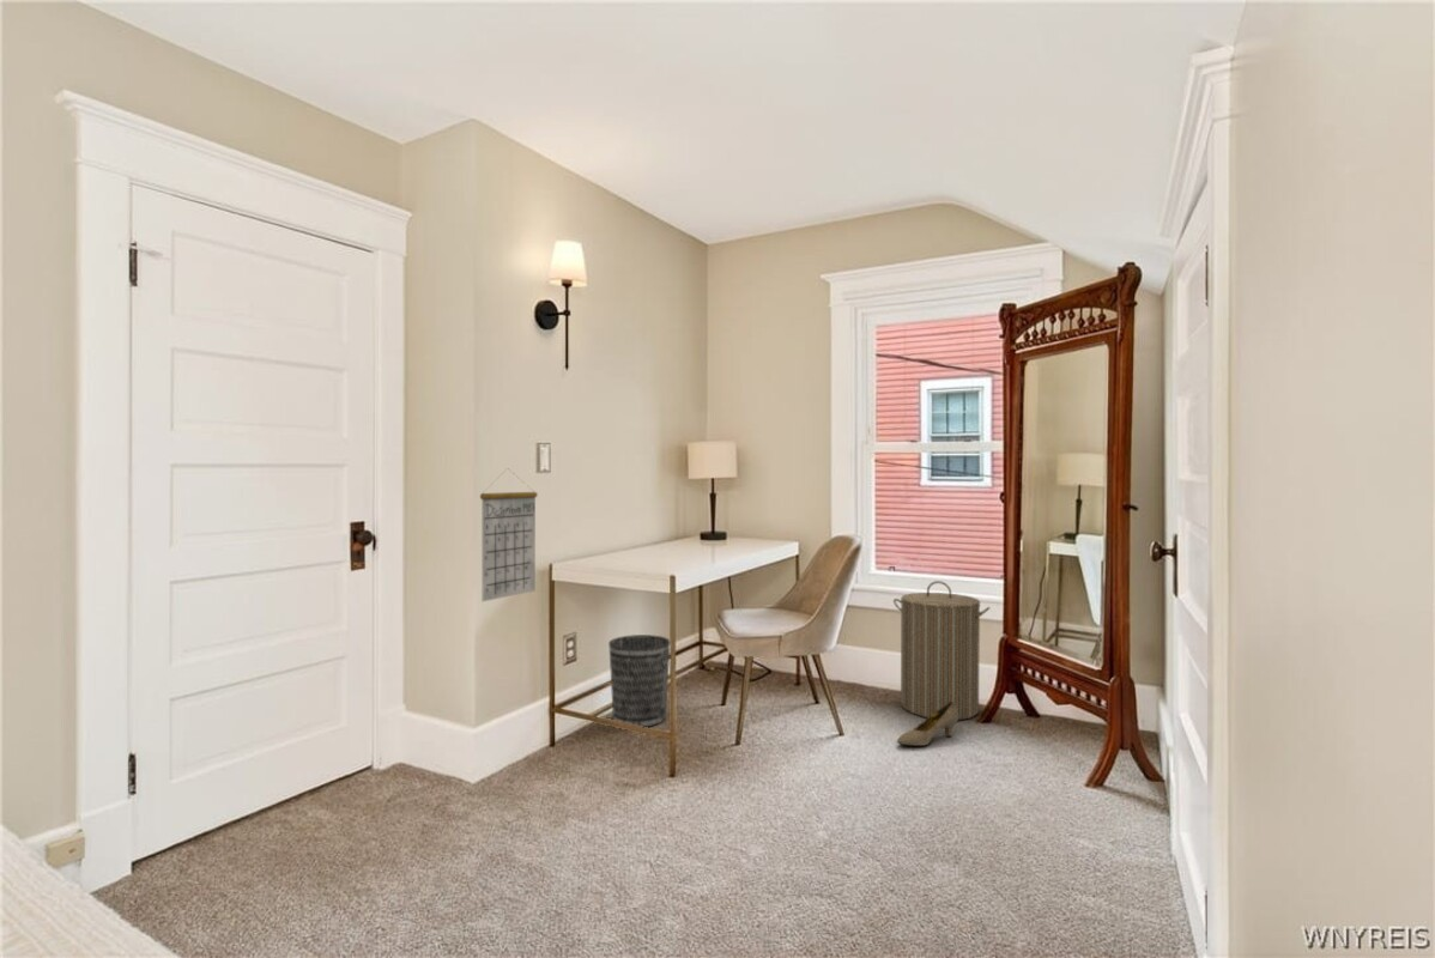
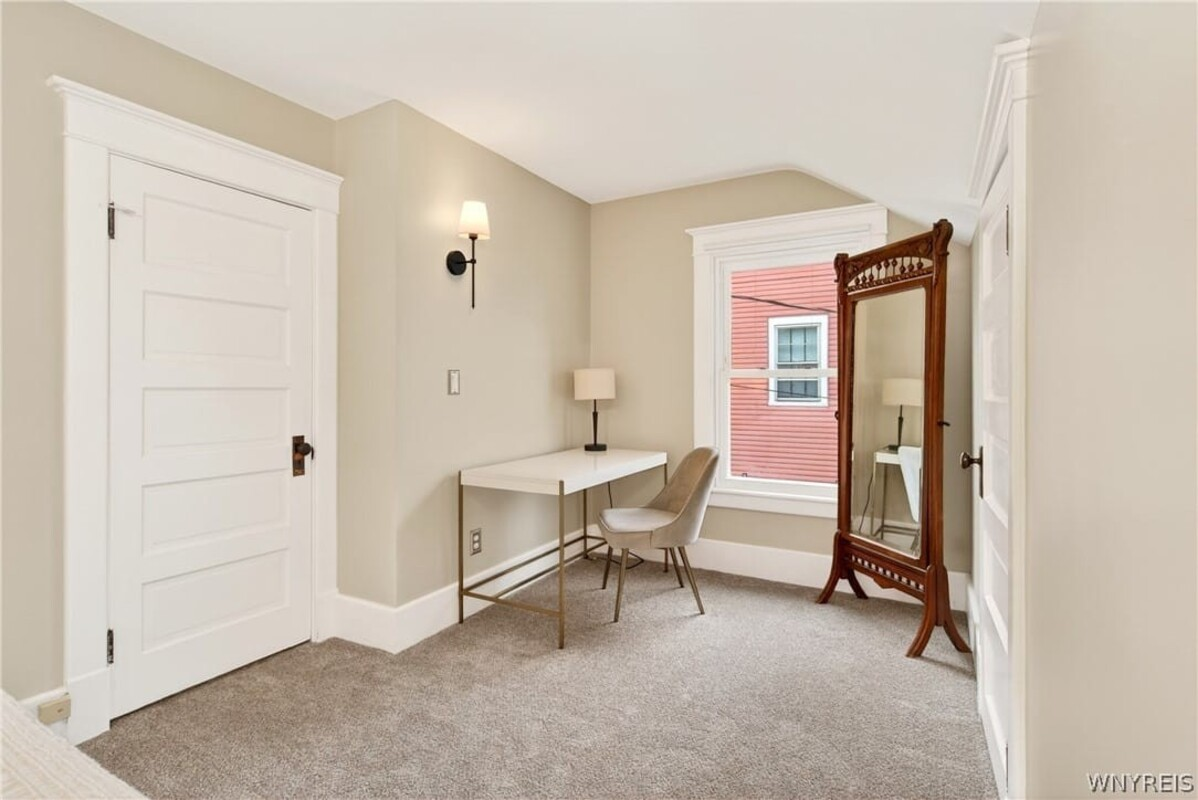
- shoe [896,702,959,747]
- laundry hamper [892,580,991,721]
- wastebasket [607,633,671,728]
- calendar [479,467,539,602]
